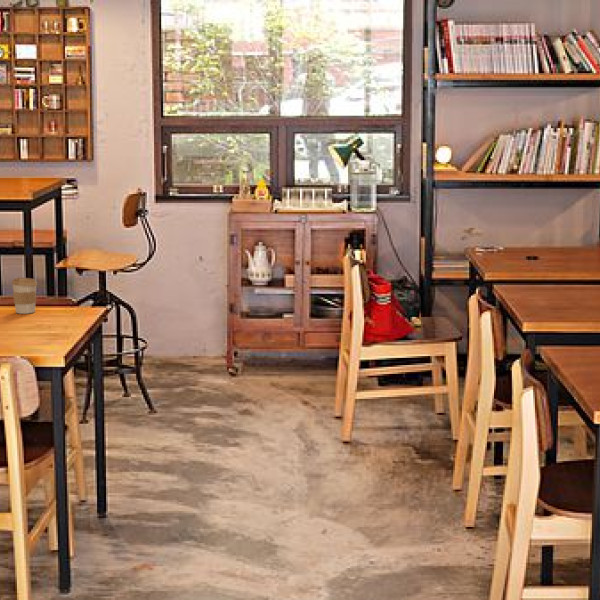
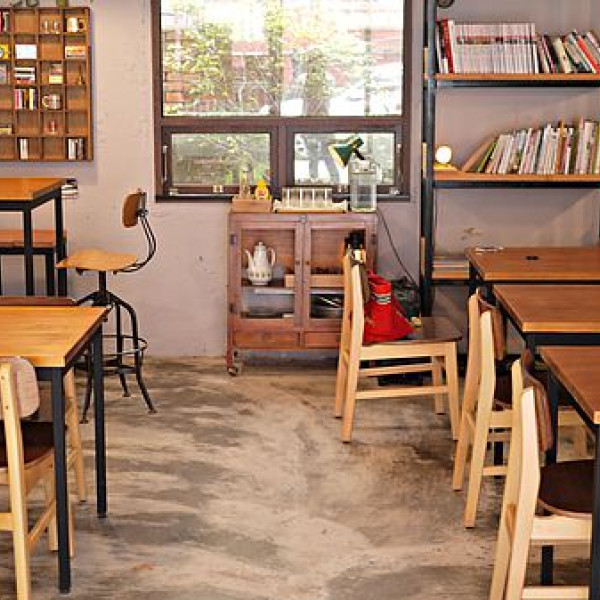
- coffee cup [11,276,38,315]
